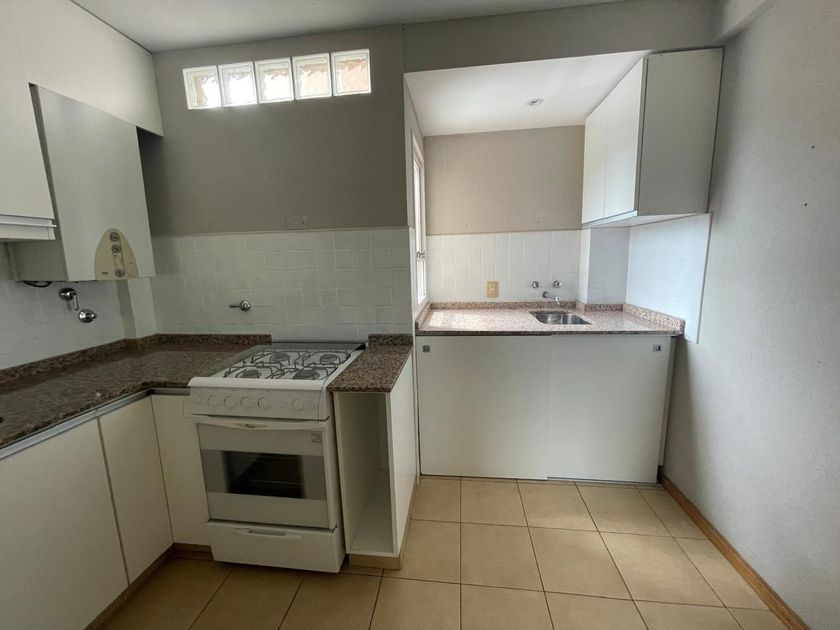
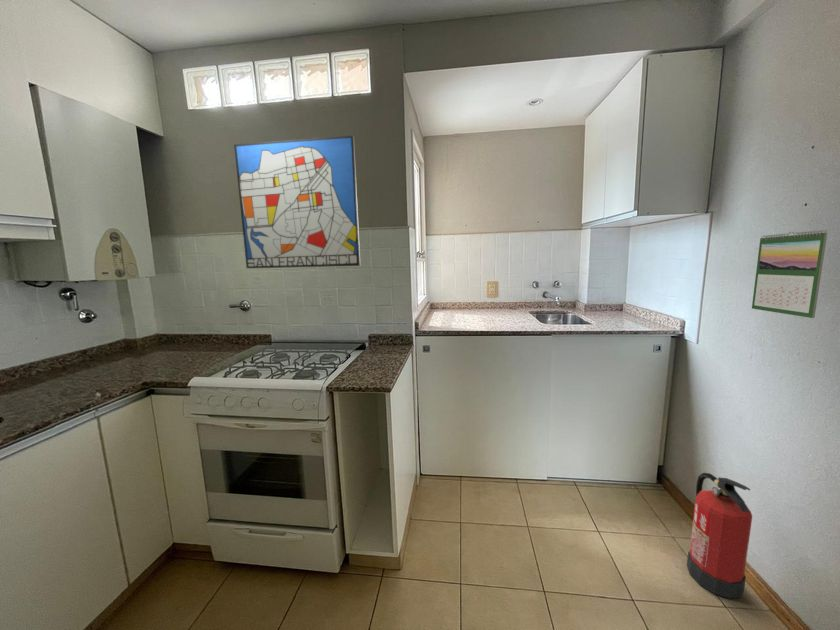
+ calendar [751,229,828,319]
+ wall art [233,135,361,269]
+ fire extinguisher [686,472,753,599]
